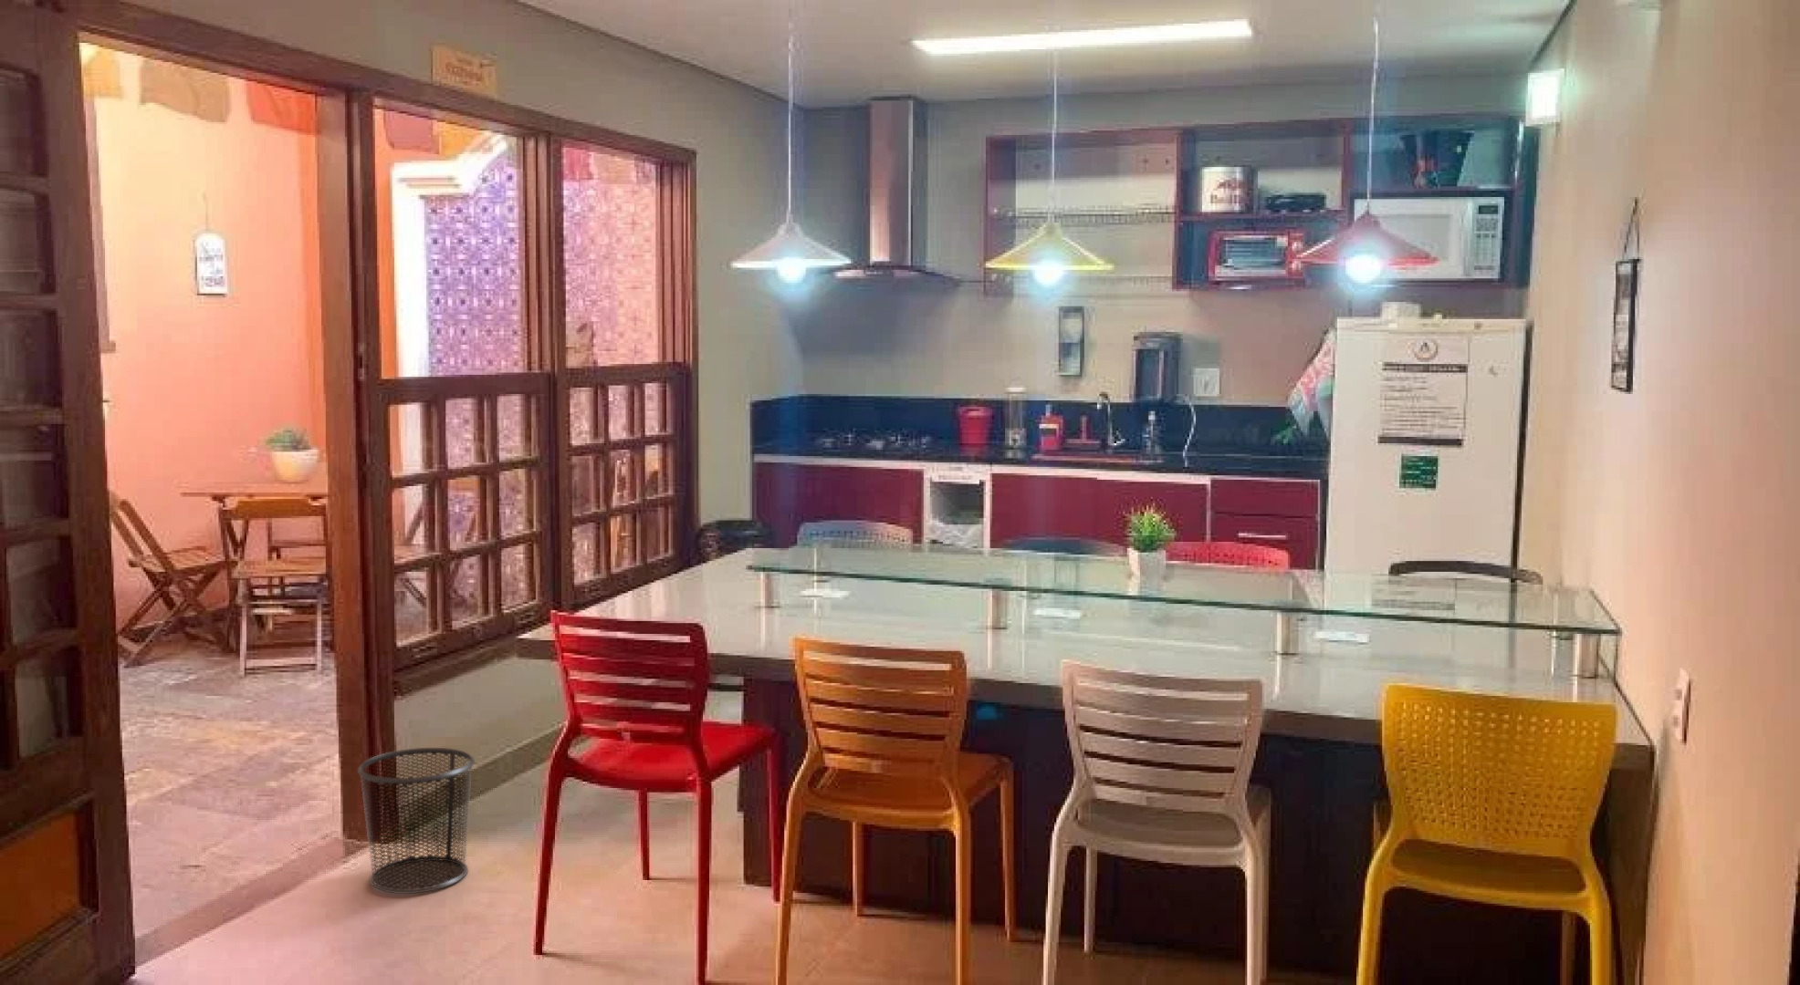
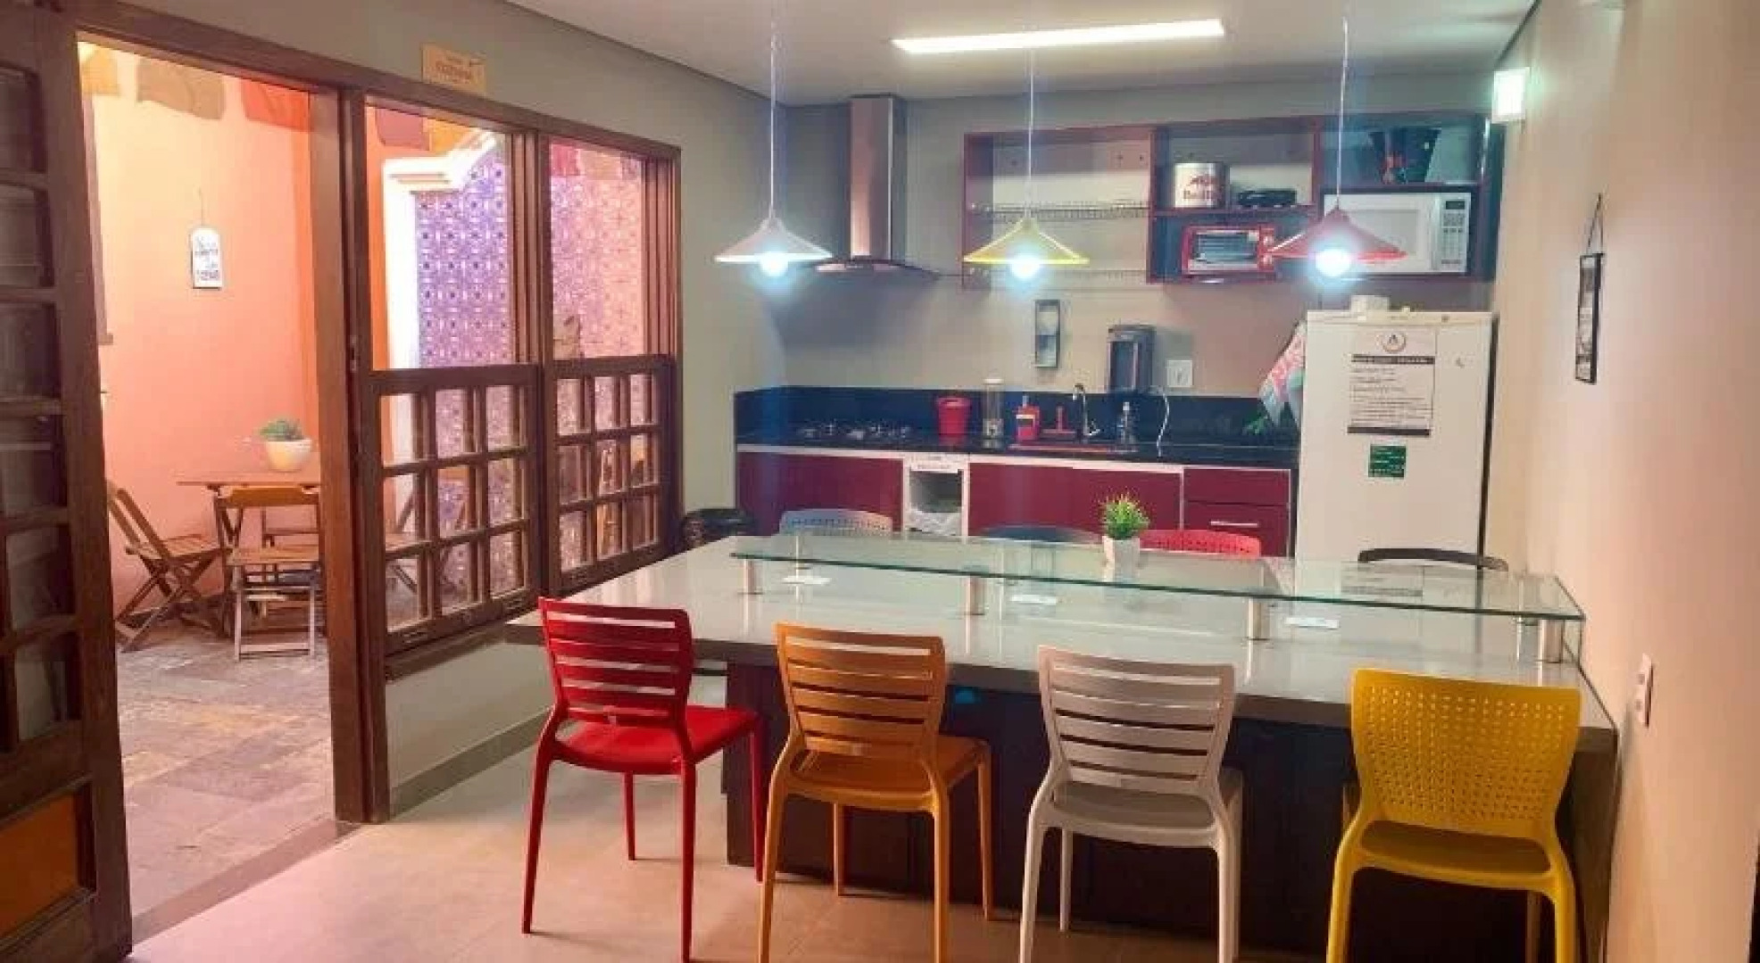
- waste bin [357,747,476,895]
